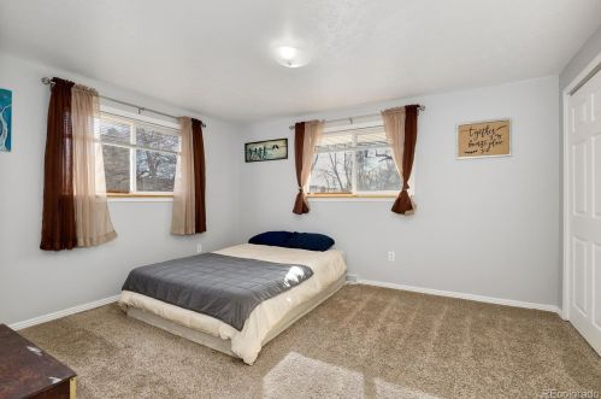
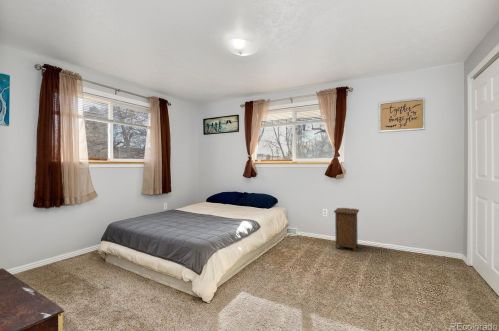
+ nightstand [333,207,360,253]
